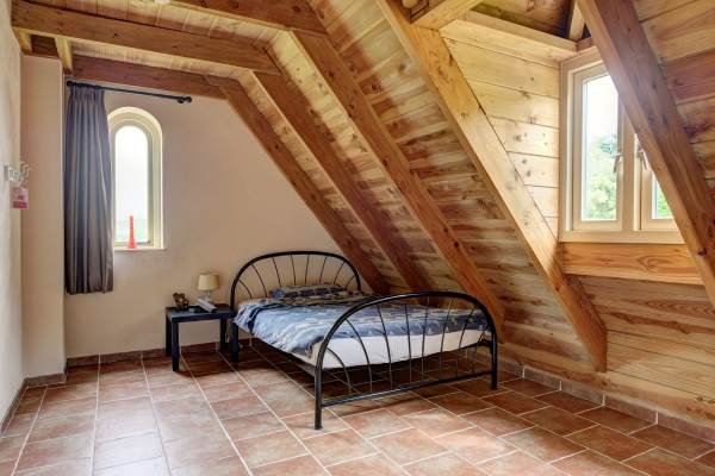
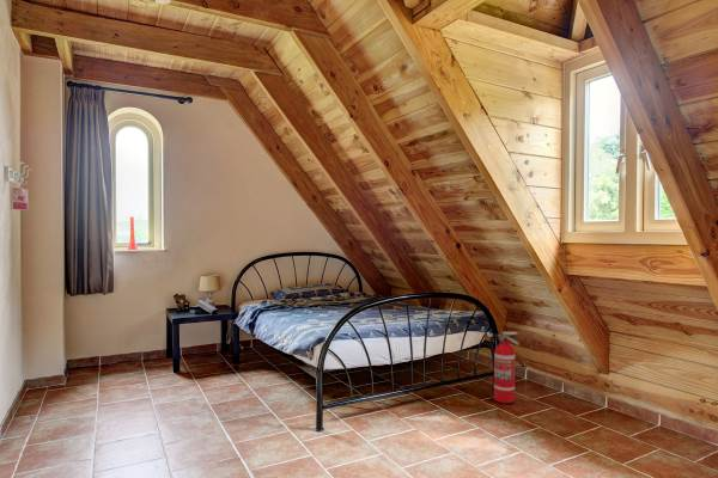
+ fire extinguisher [488,331,521,404]
